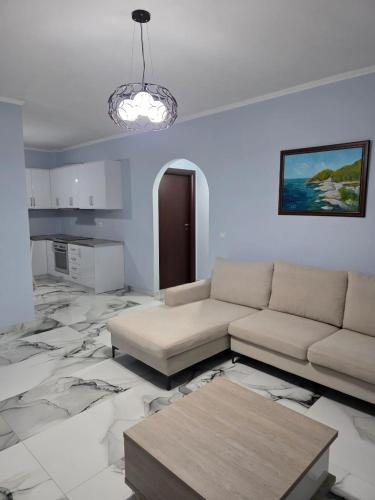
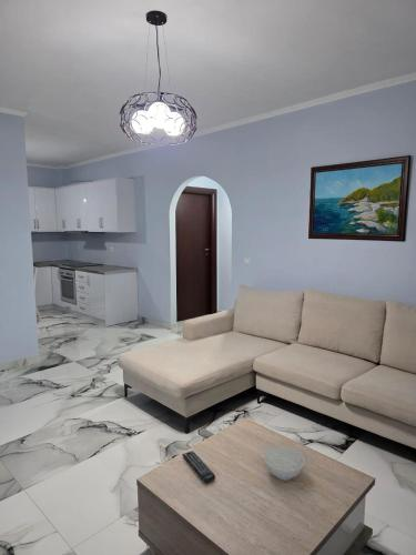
+ bowl [263,445,305,482]
+ remote control [181,450,216,484]
